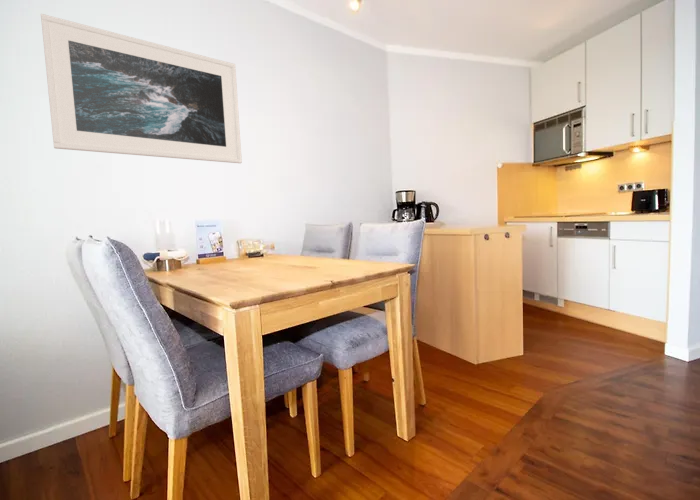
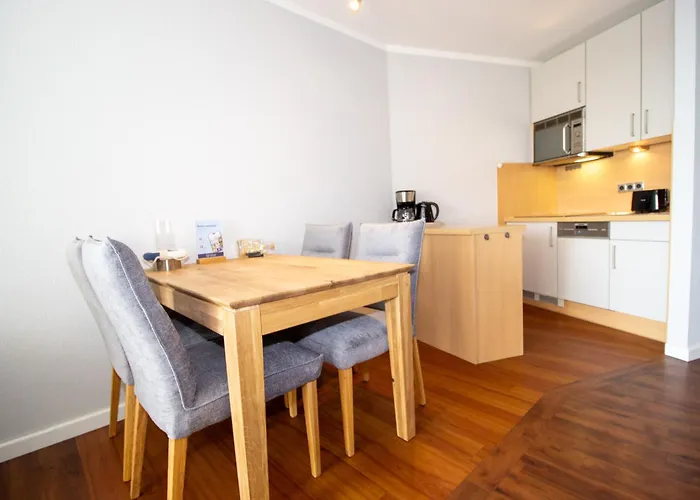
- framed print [40,13,243,164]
